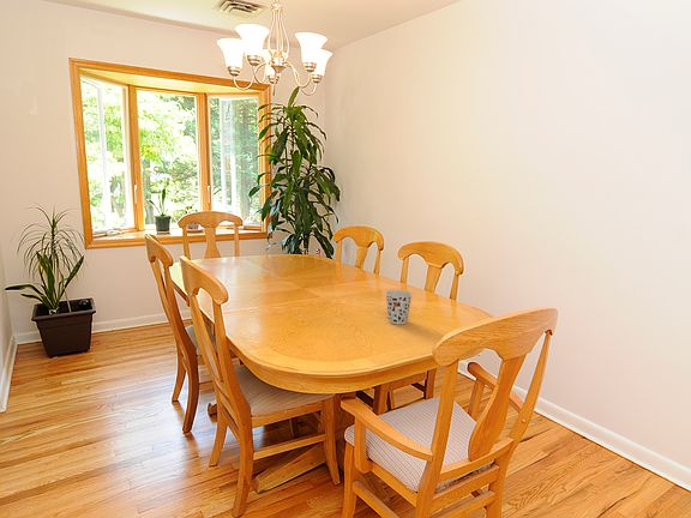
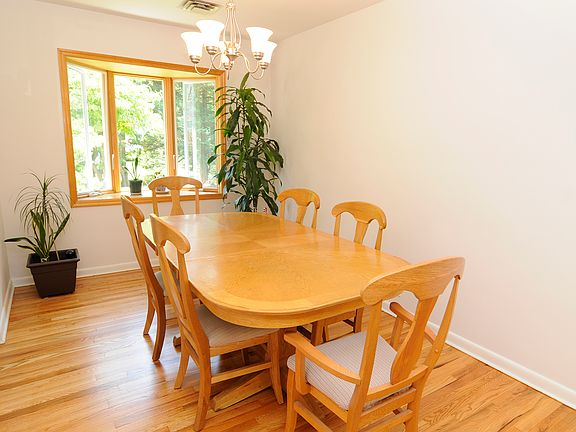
- cup [385,289,413,325]
